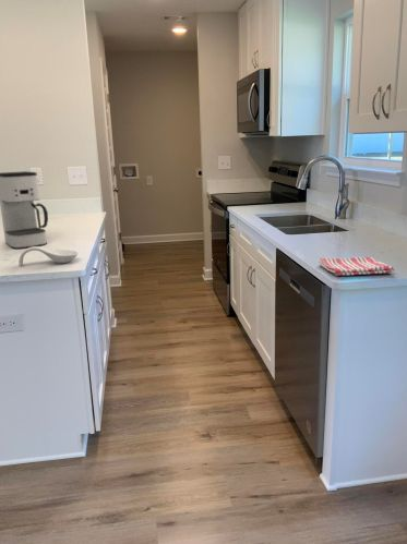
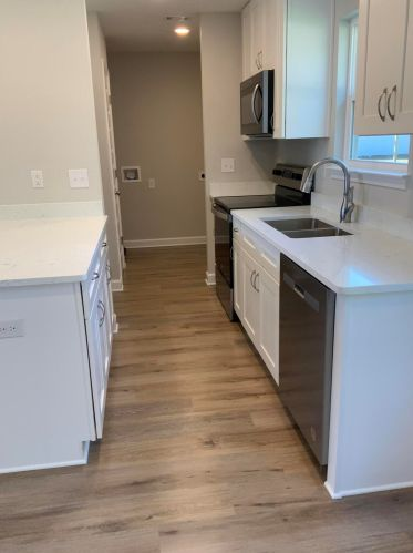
- coffee maker [0,170,49,250]
- spoon rest [17,245,79,267]
- dish towel [318,255,396,277]
